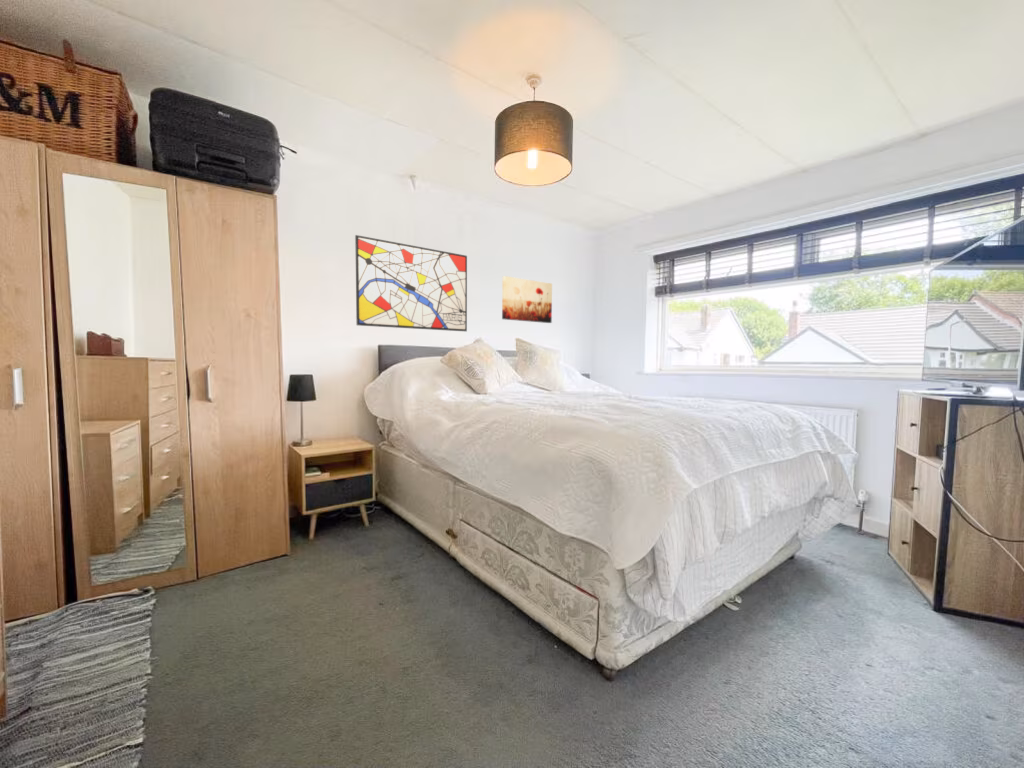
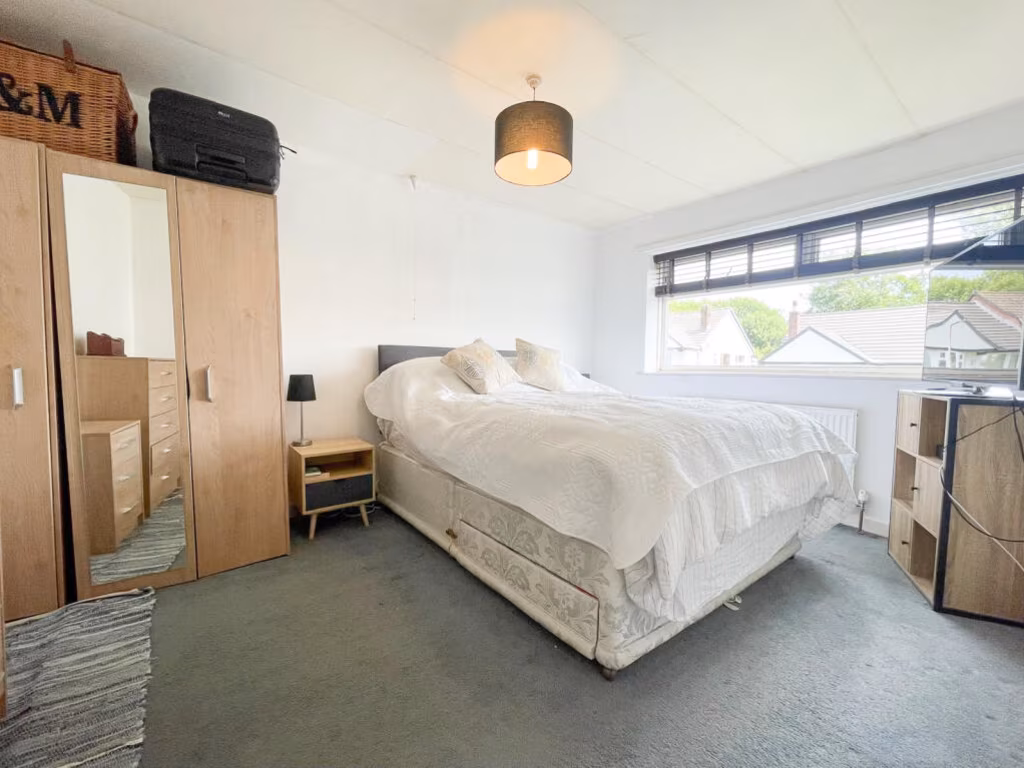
- wall art [501,275,553,324]
- wall art [354,234,468,332]
